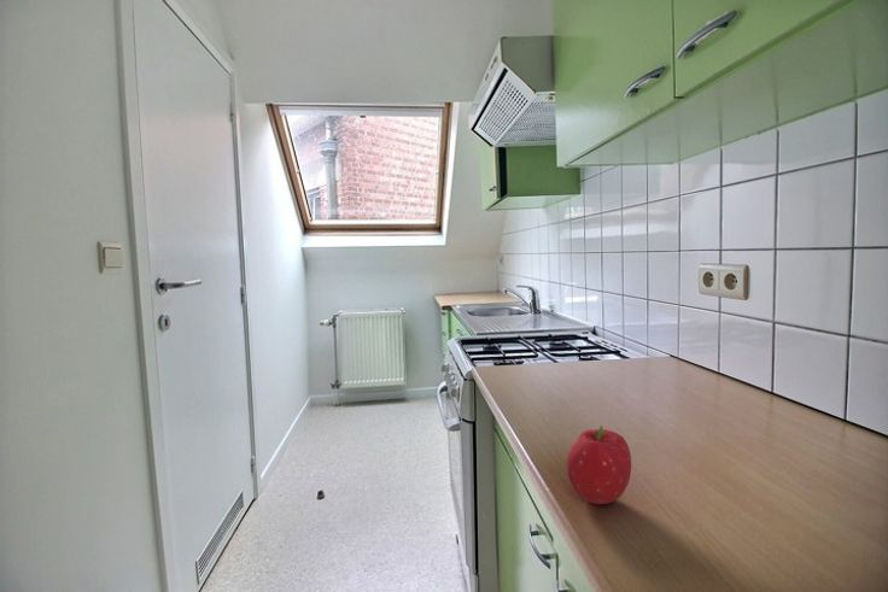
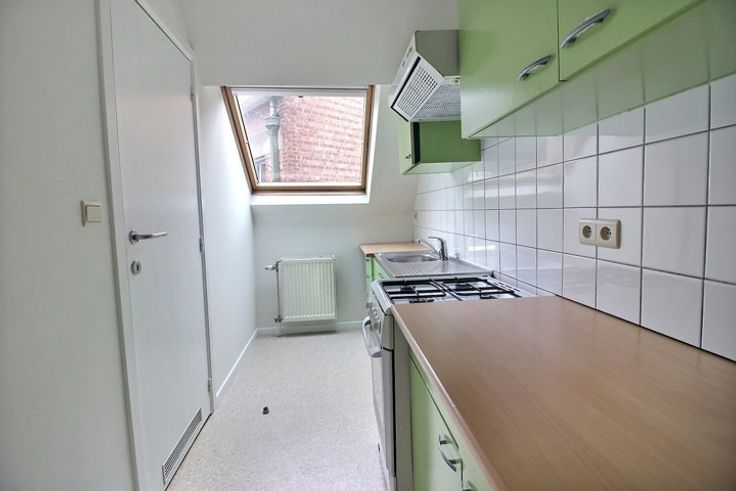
- fruit [566,424,632,505]
